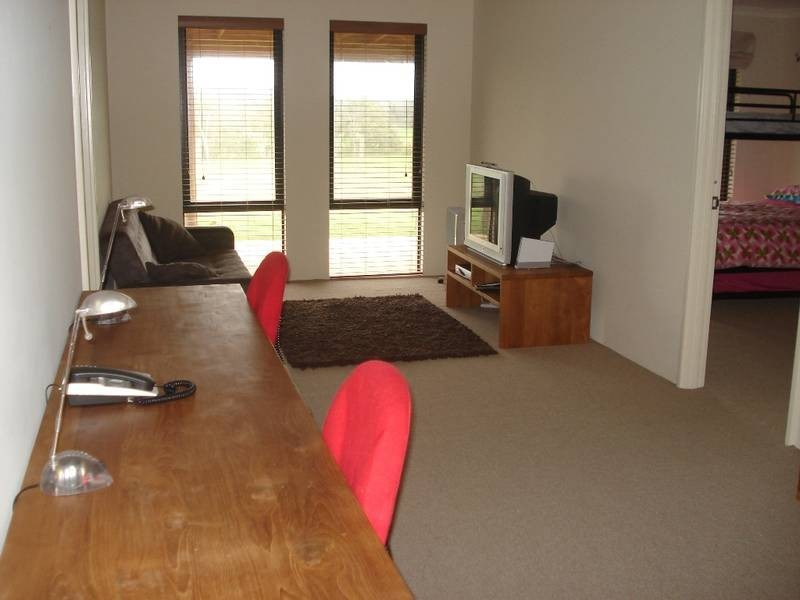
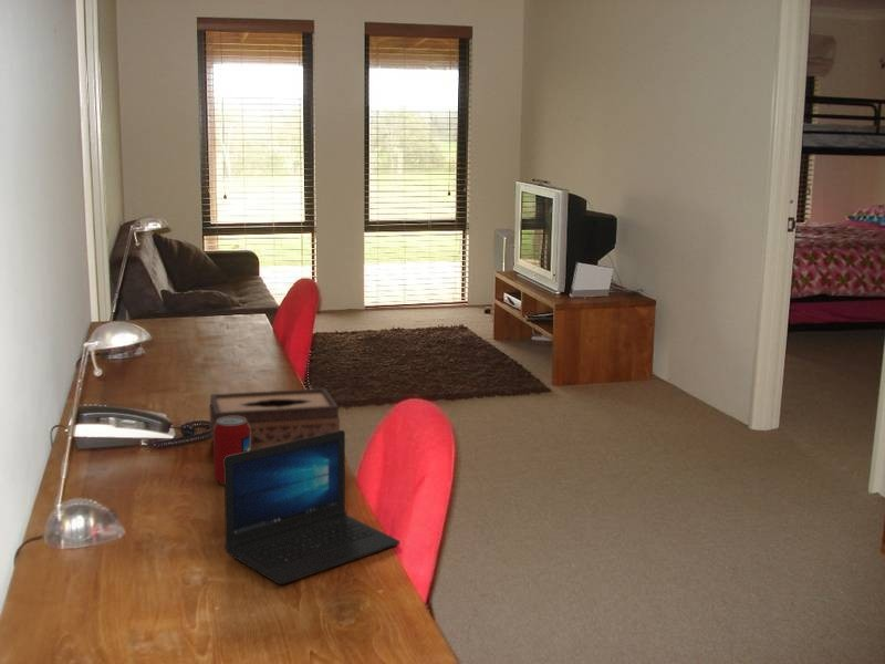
+ beverage can [212,416,250,486]
+ laptop [223,429,400,585]
+ tissue box [208,387,341,450]
